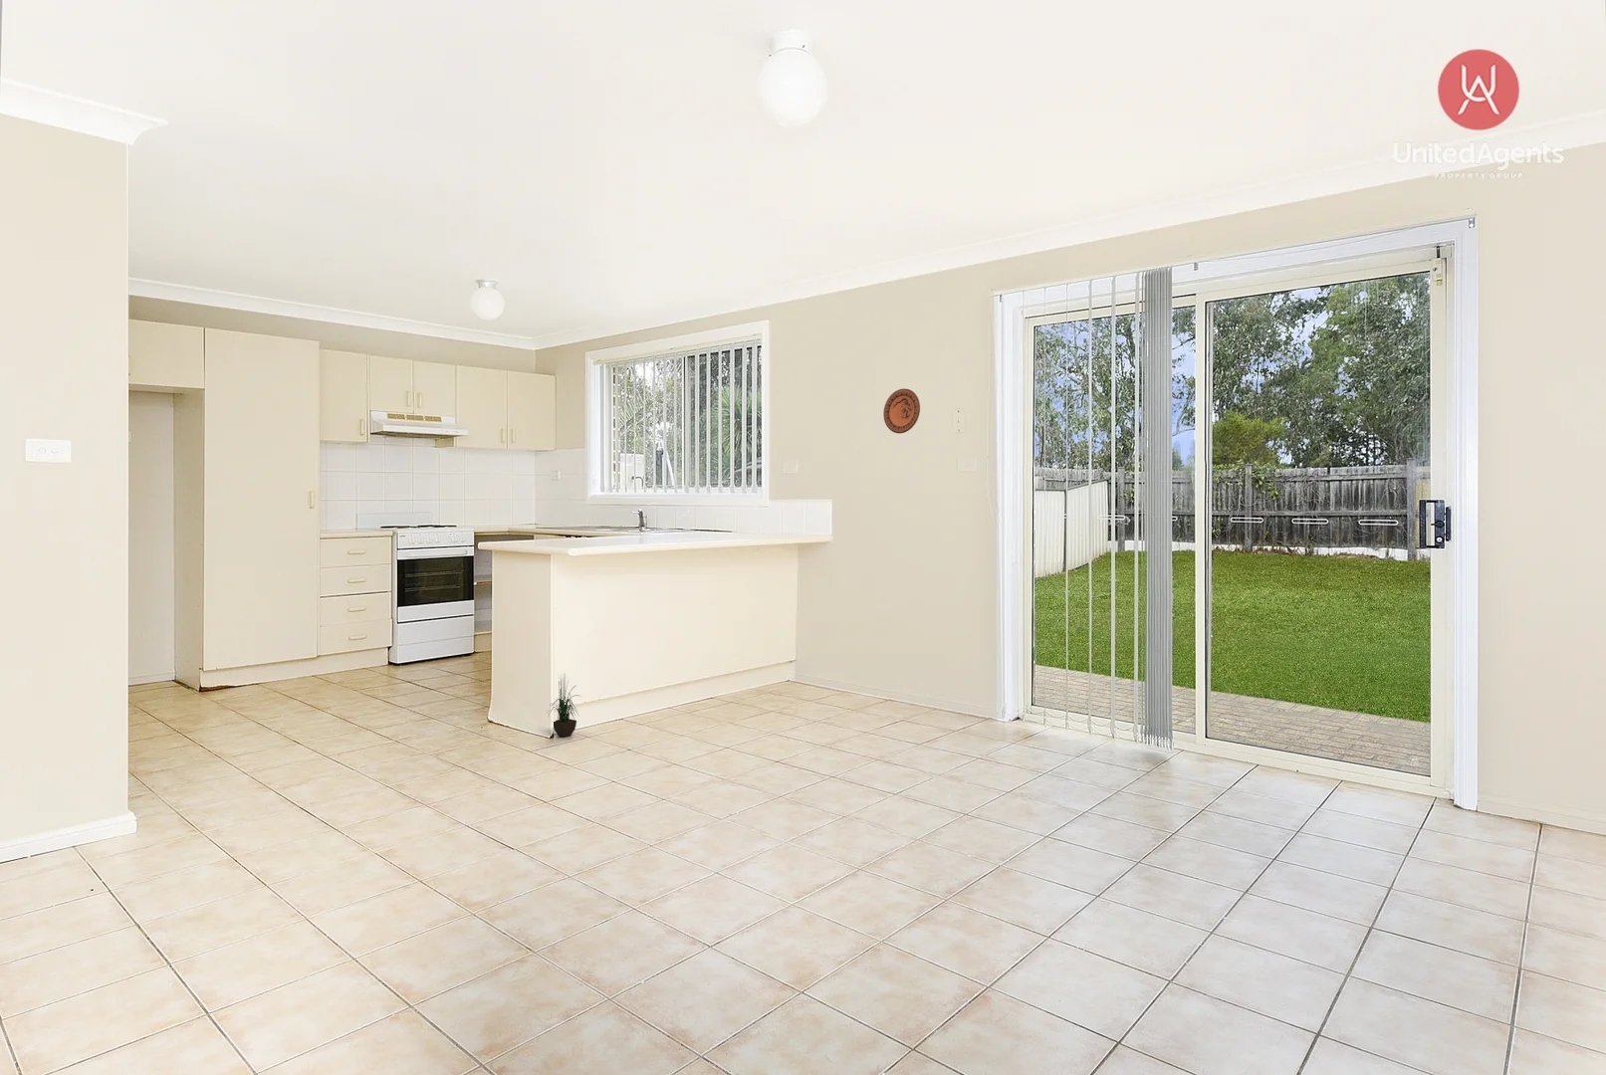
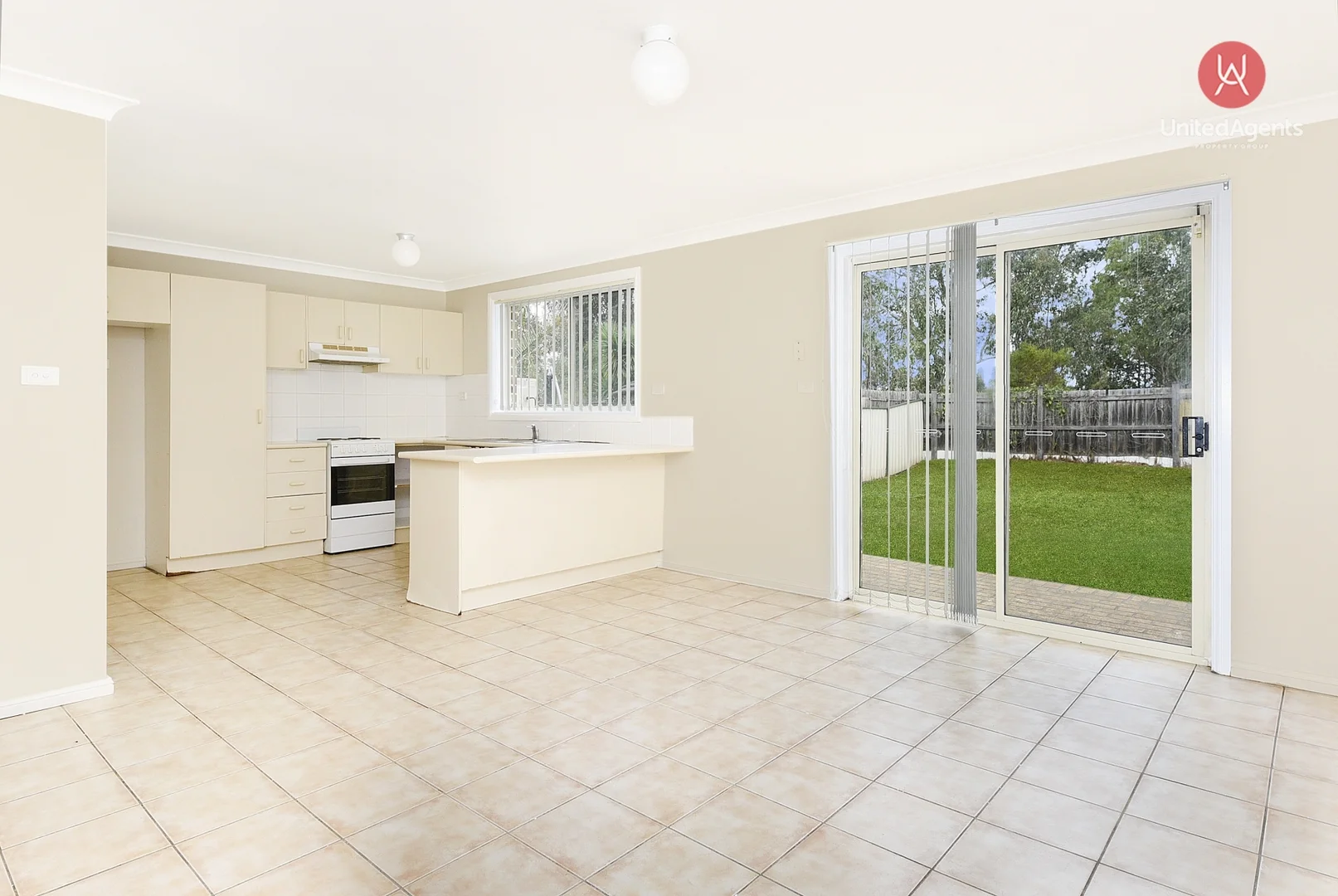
- potted plant [545,674,582,738]
- decorative plate [882,389,921,434]
